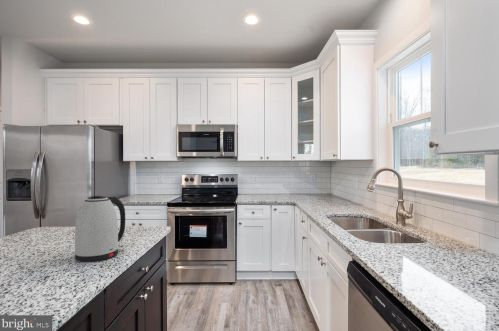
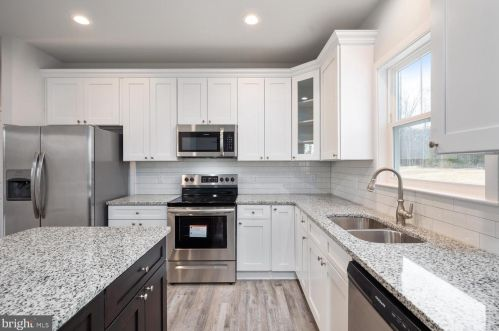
- kettle [74,195,126,263]
